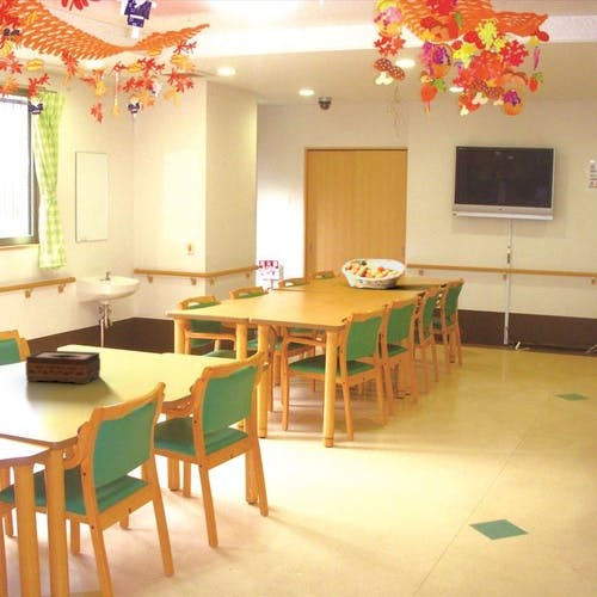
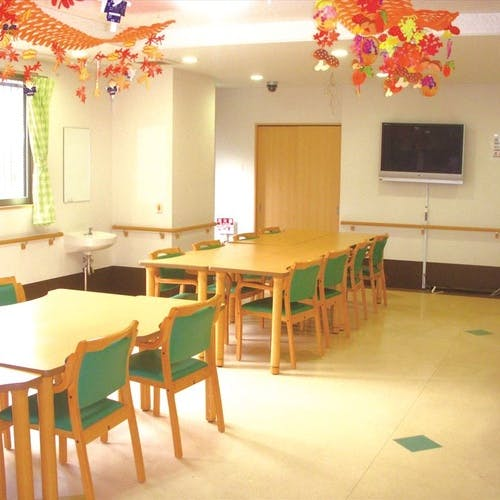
- tissue box [24,349,101,386]
- fruit basket [340,258,407,290]
